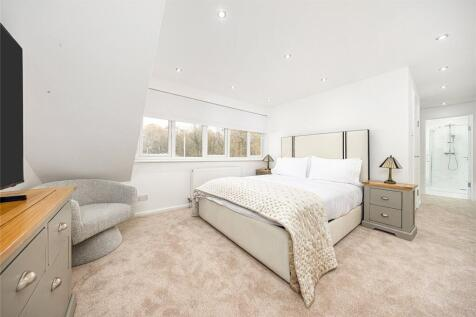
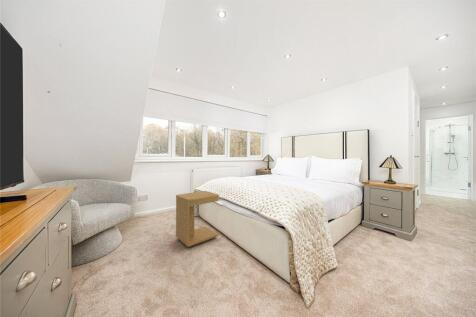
+ side table [175,190,220,248]
